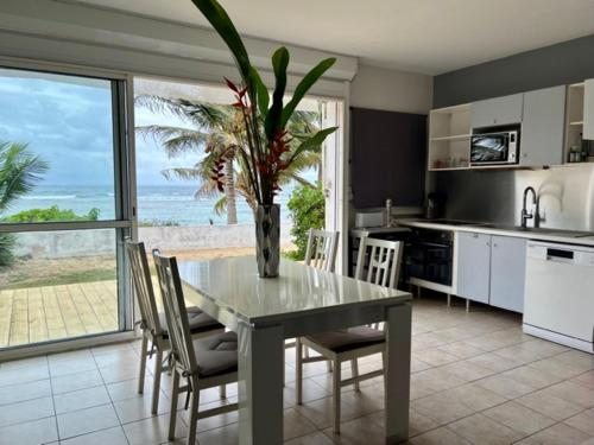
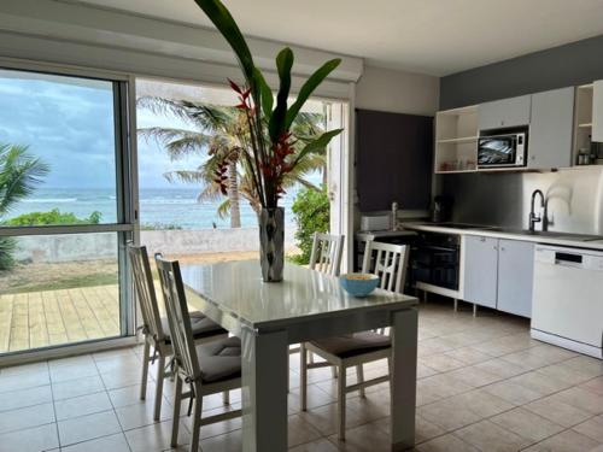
+ cereal bowl [338,271,380,298]
